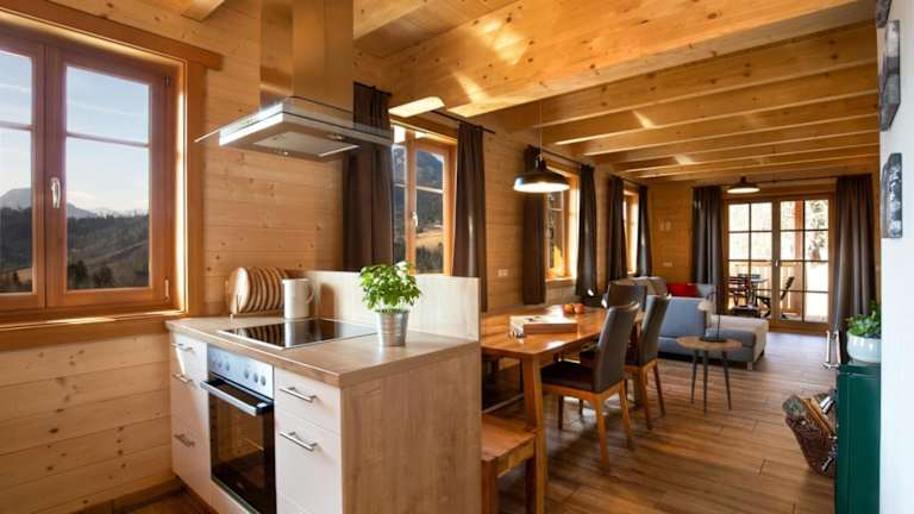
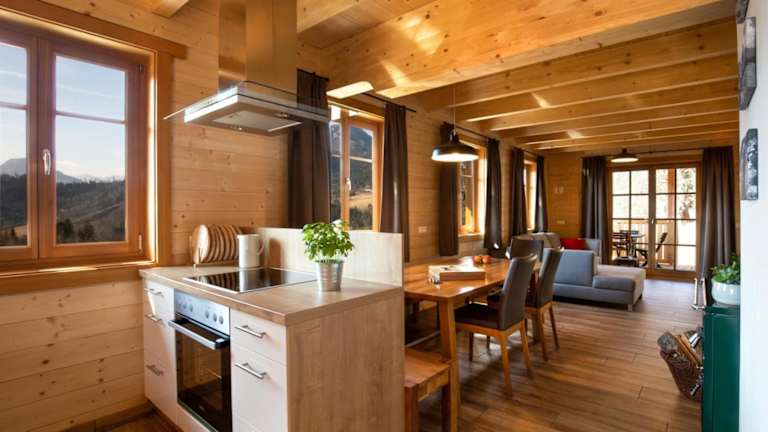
- table lamp [697,290,727,343]
- side table [675,336,744,415]
